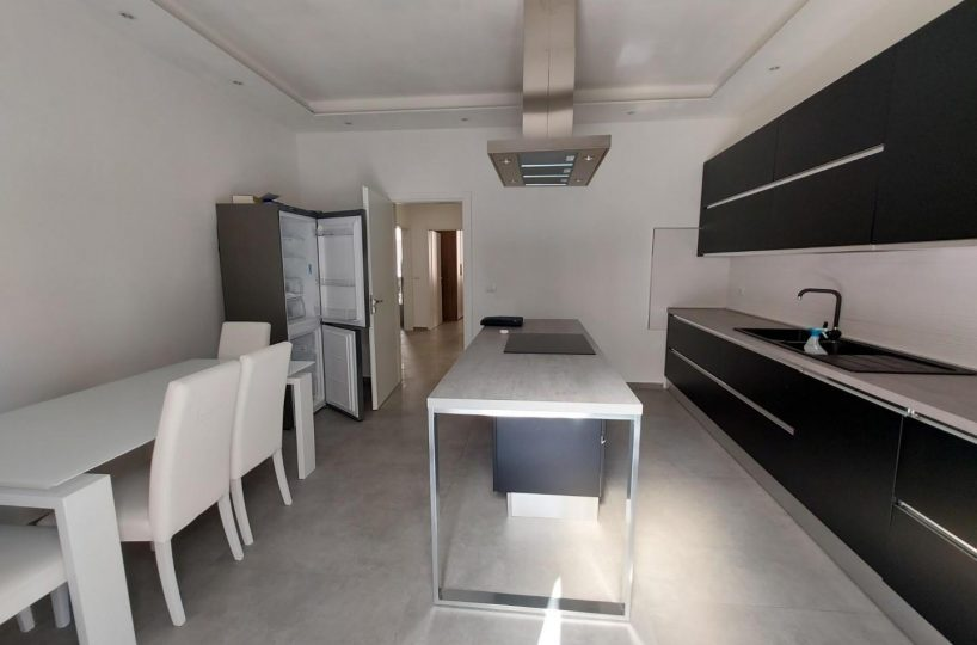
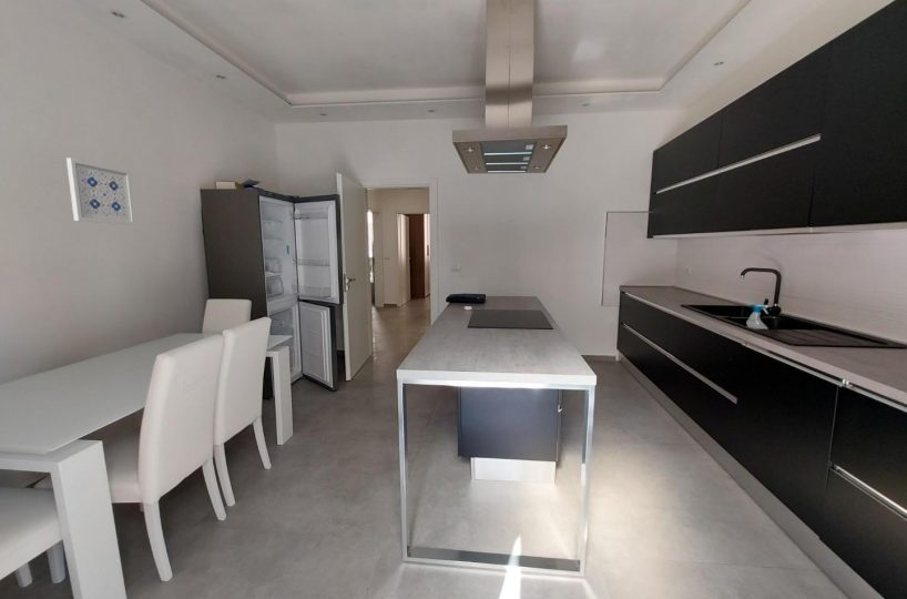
+ wall art [65,158,136,226]
